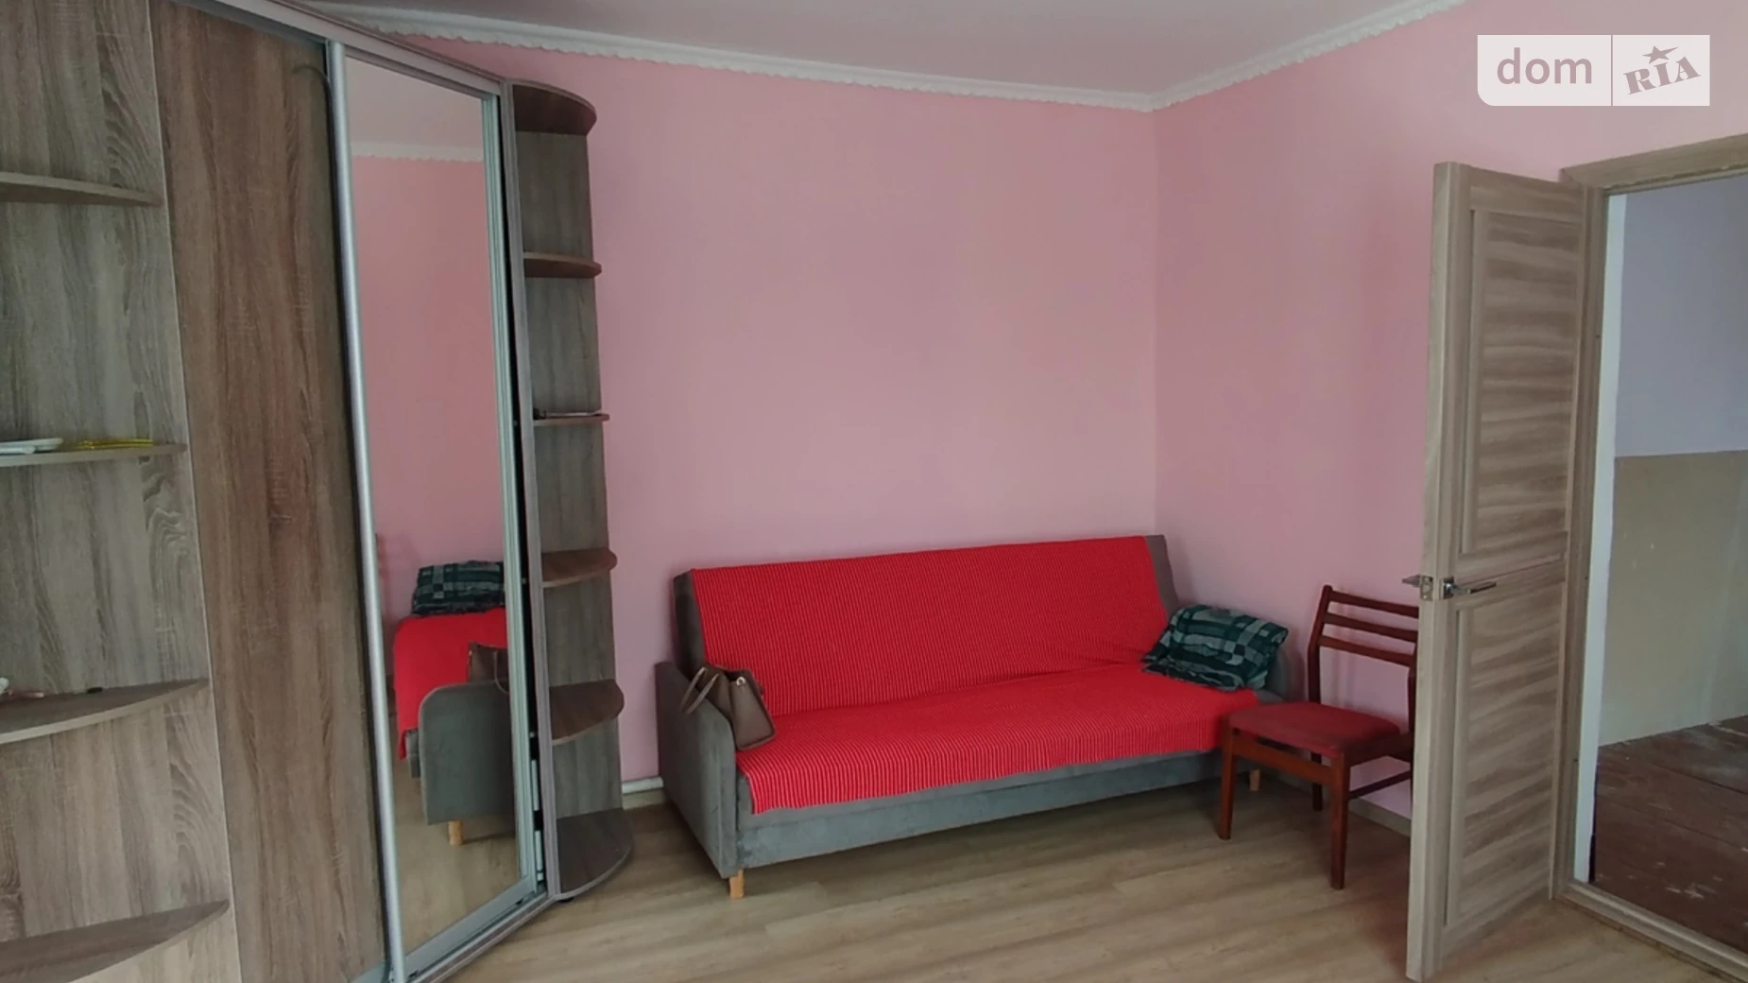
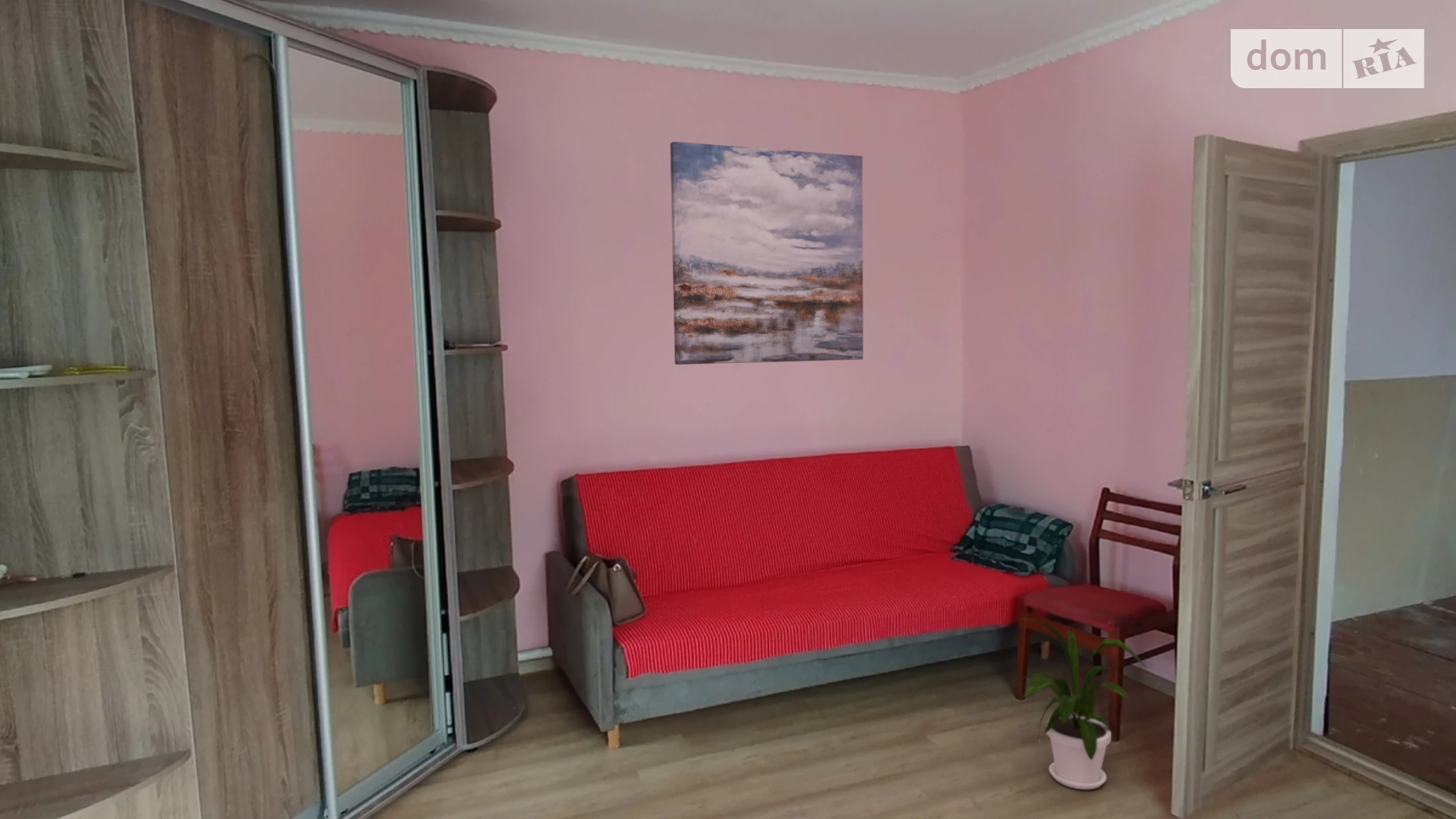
+ wall art [670,141,864,365]
+ house plant [1007,617,1147,790]
